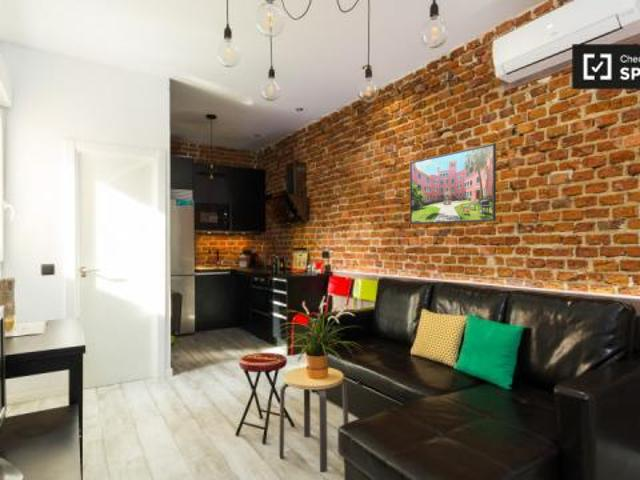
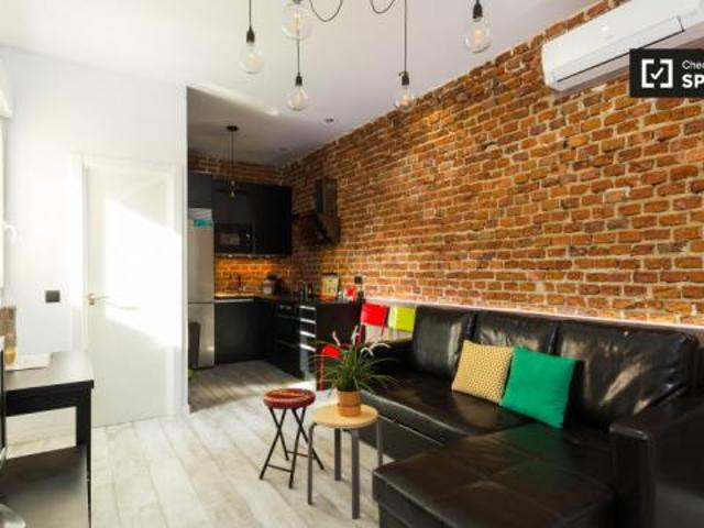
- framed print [409,142,497,225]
